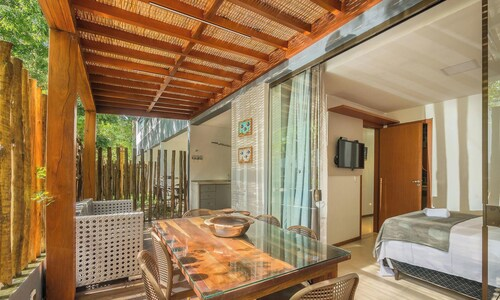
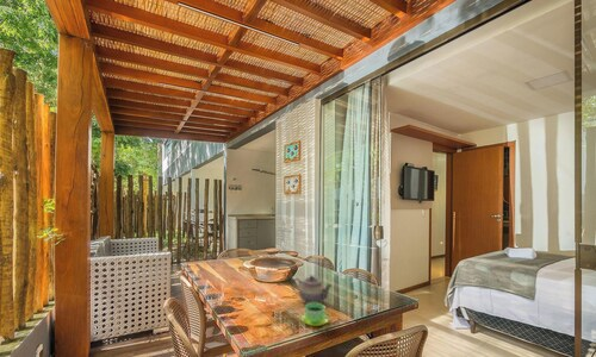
+ teapot [291,274,334,305]
+ cup [300,302,330,327]
